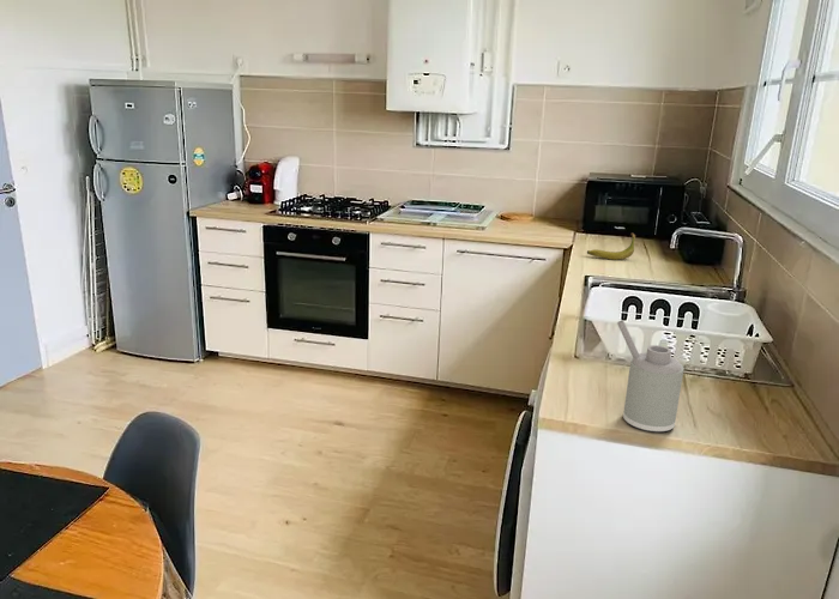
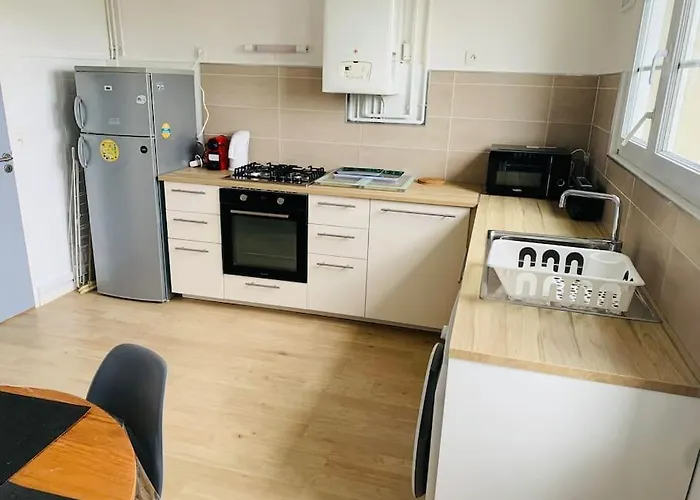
- soap dispenser [616,319,684,434]
- banana [586,231,636,261]
